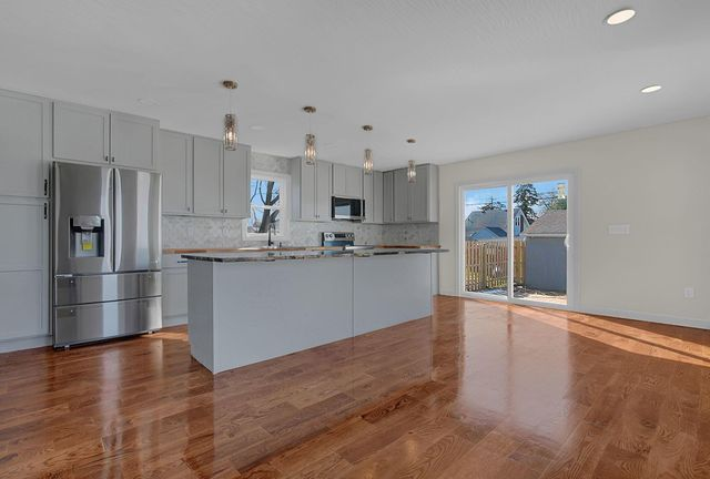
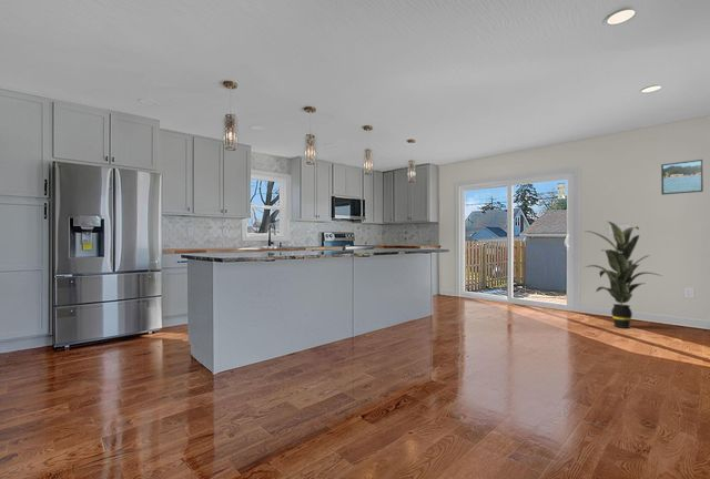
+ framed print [660,159,704,196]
+ indoor plant [582,221,662,329]
